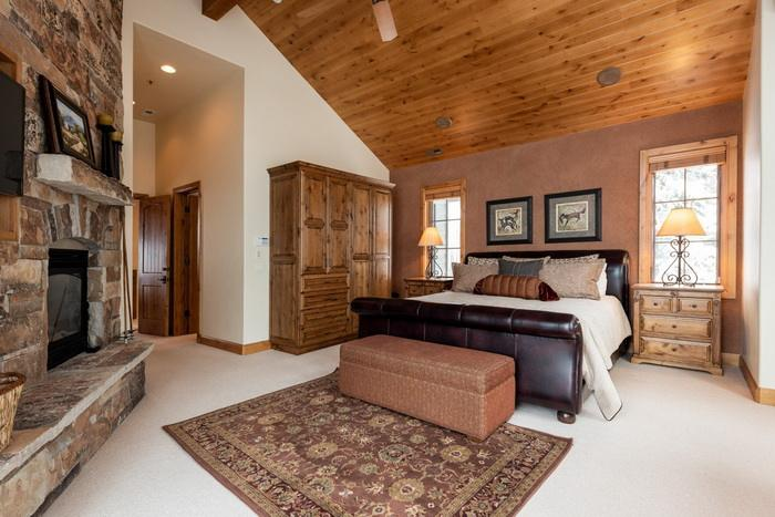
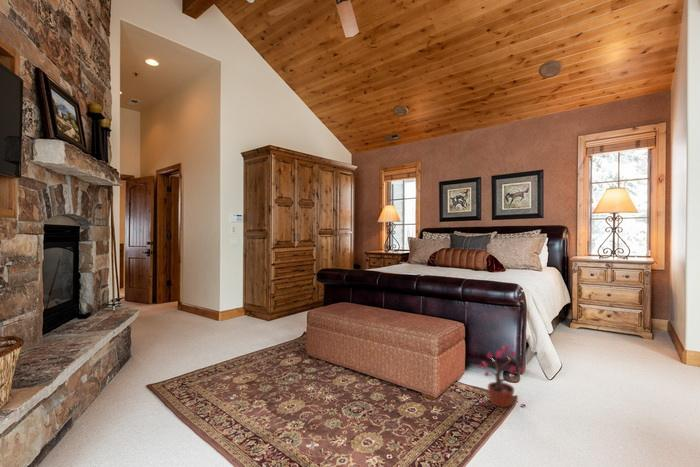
+ potted plant [477,344,527,408]
